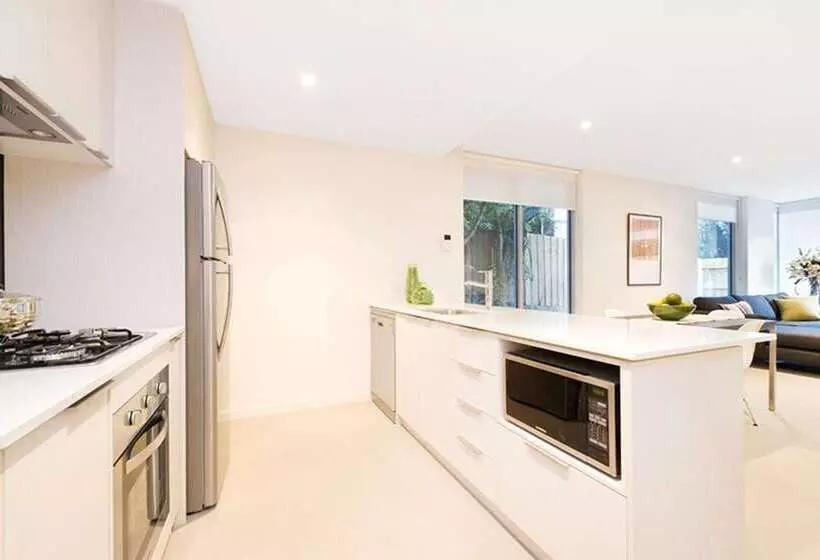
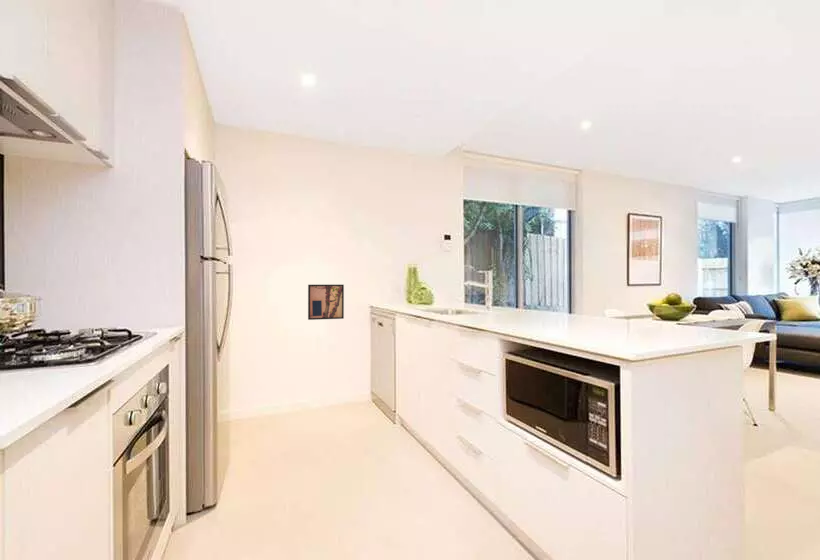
+ wall art [307,284,345,321]
